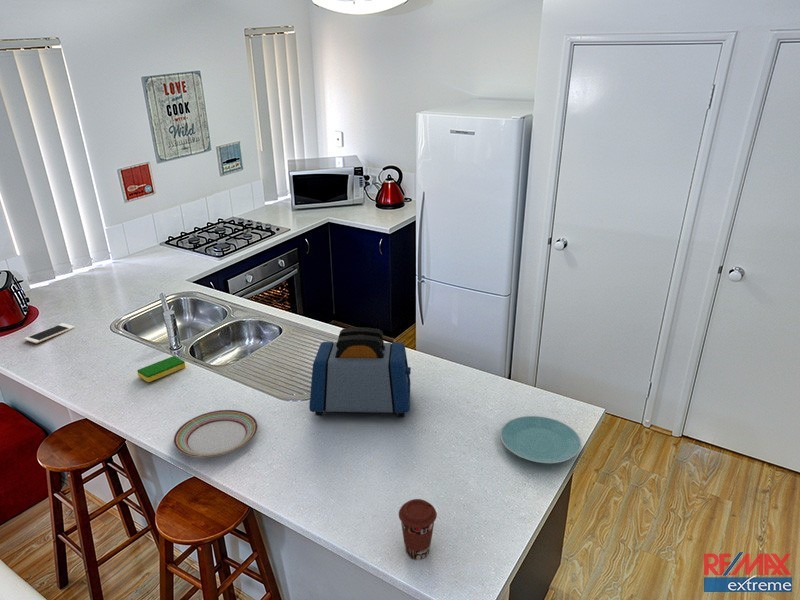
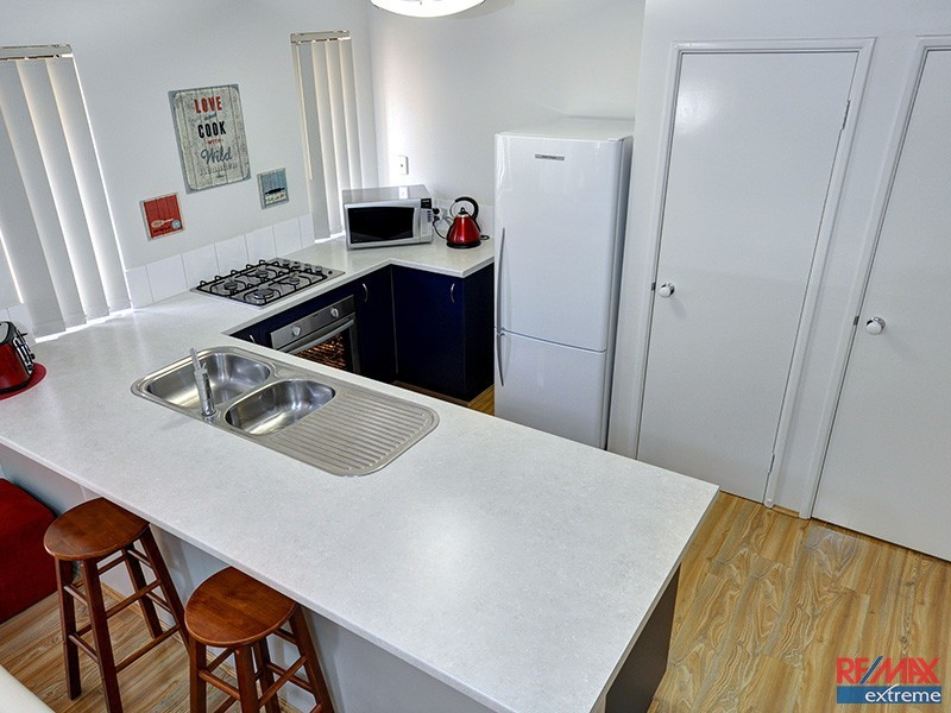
- toaster [308,326,412,418]
- cell phone [23,322,76,344]
- plate [173,409,259,458]
- dish sponge [136,355,186,383]
- coffee cup [398,498,438,561]
- plate [499,415,582,465]
